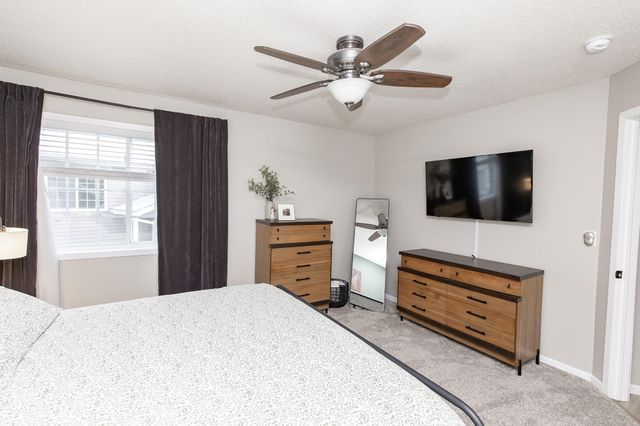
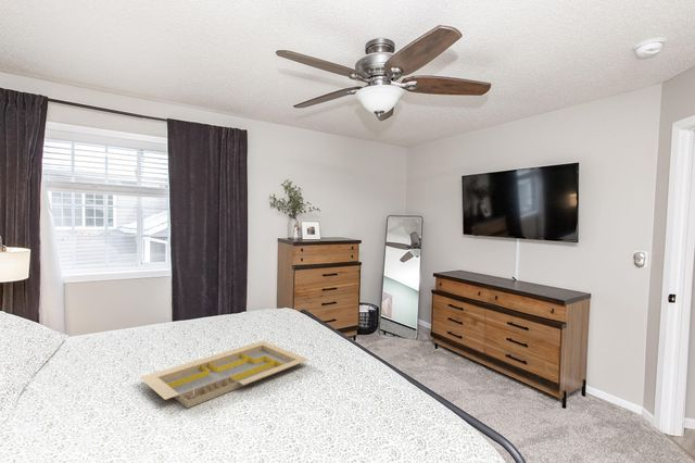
+ serving tray [138,340,309,409]
